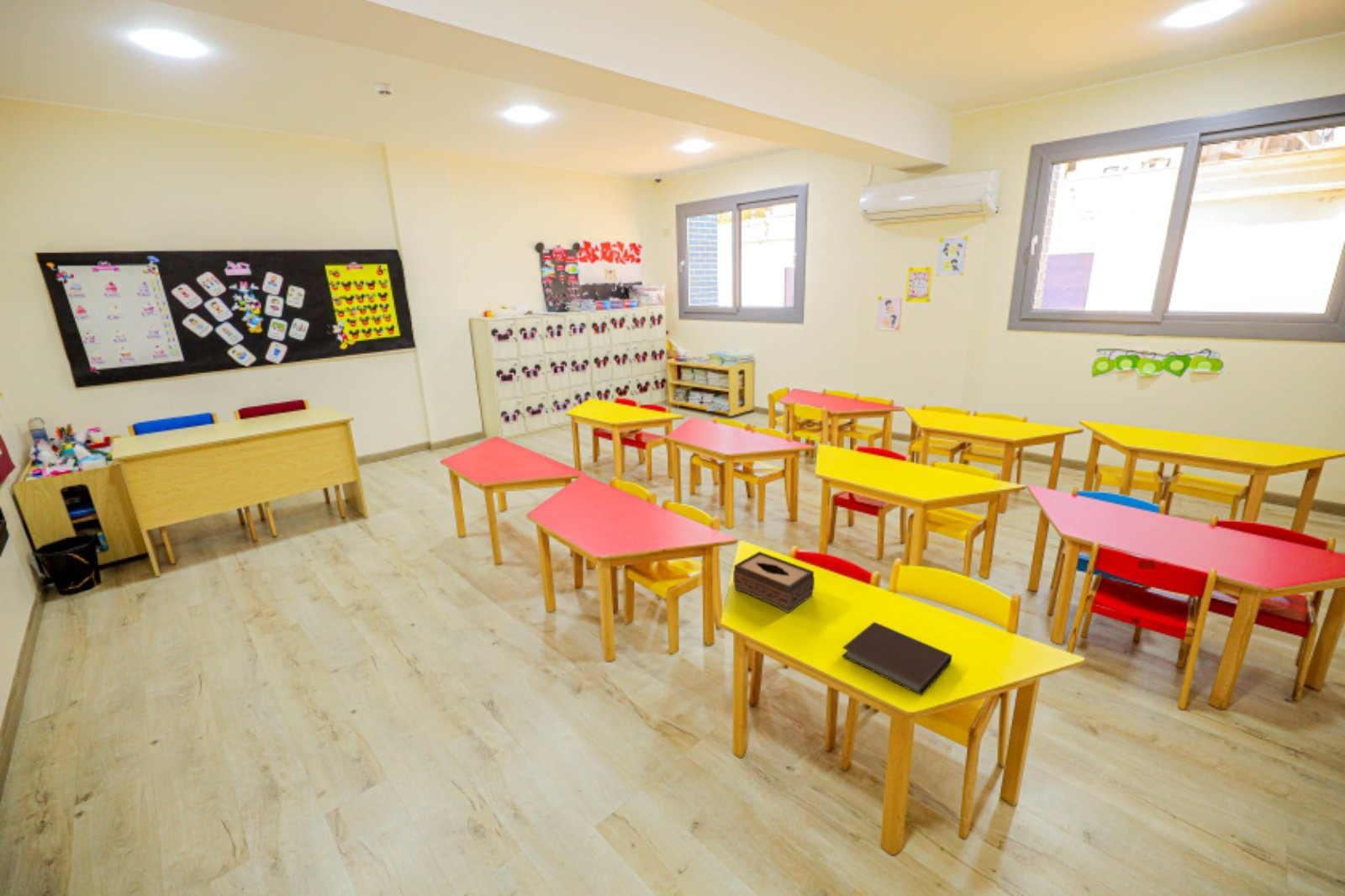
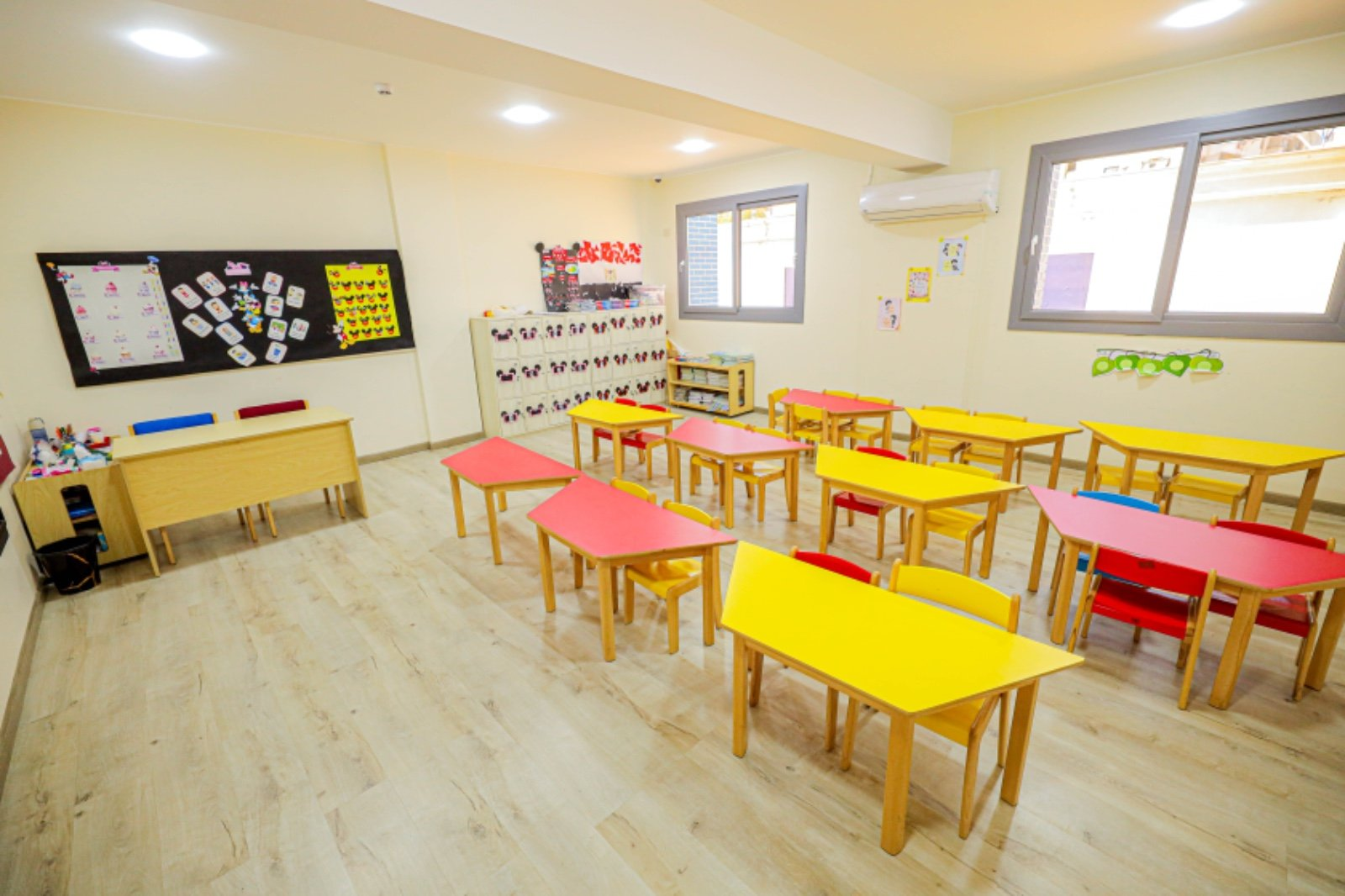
- tissue box [732,551,815,614]
- notebook [841,621,953,697]
